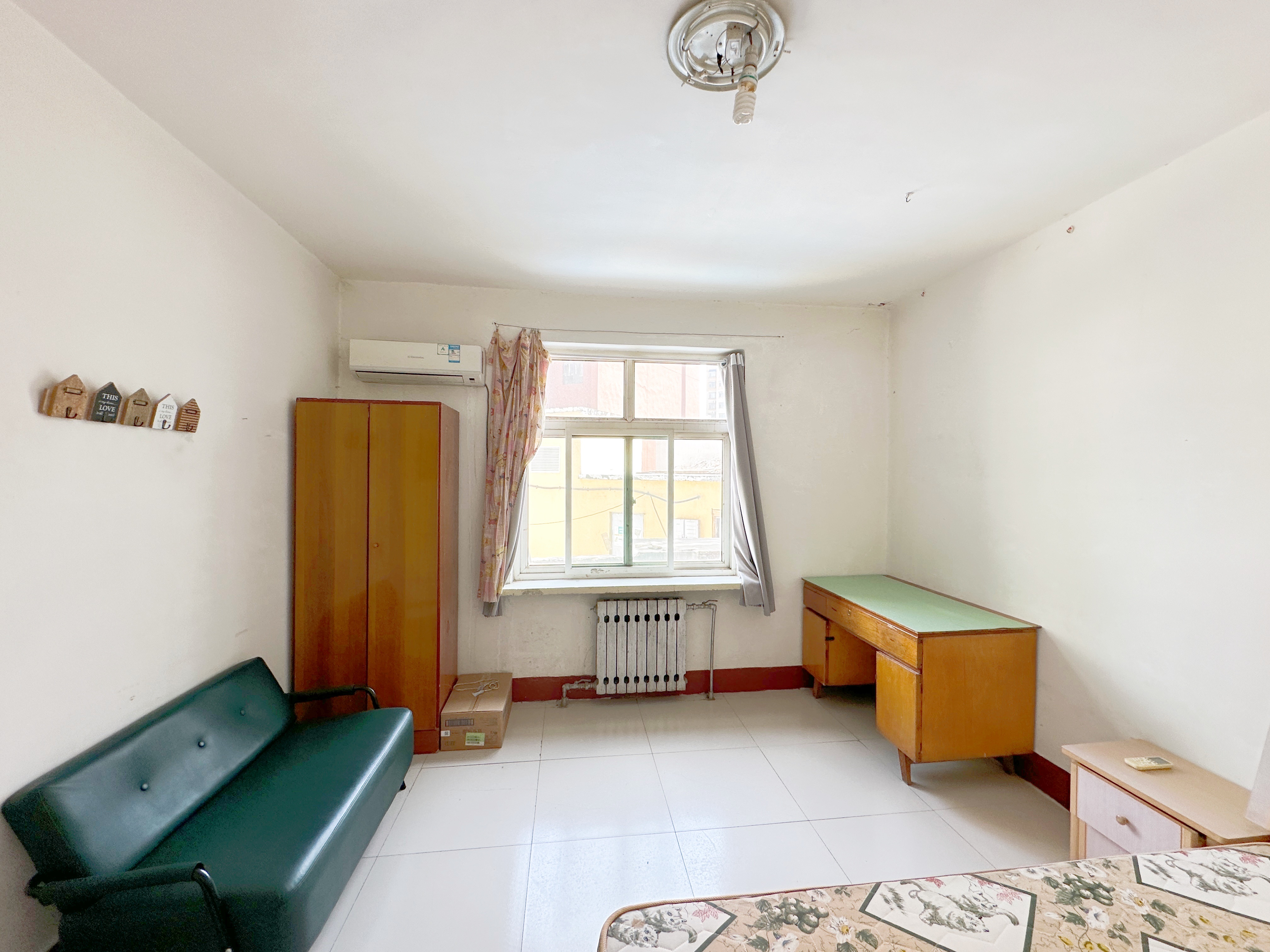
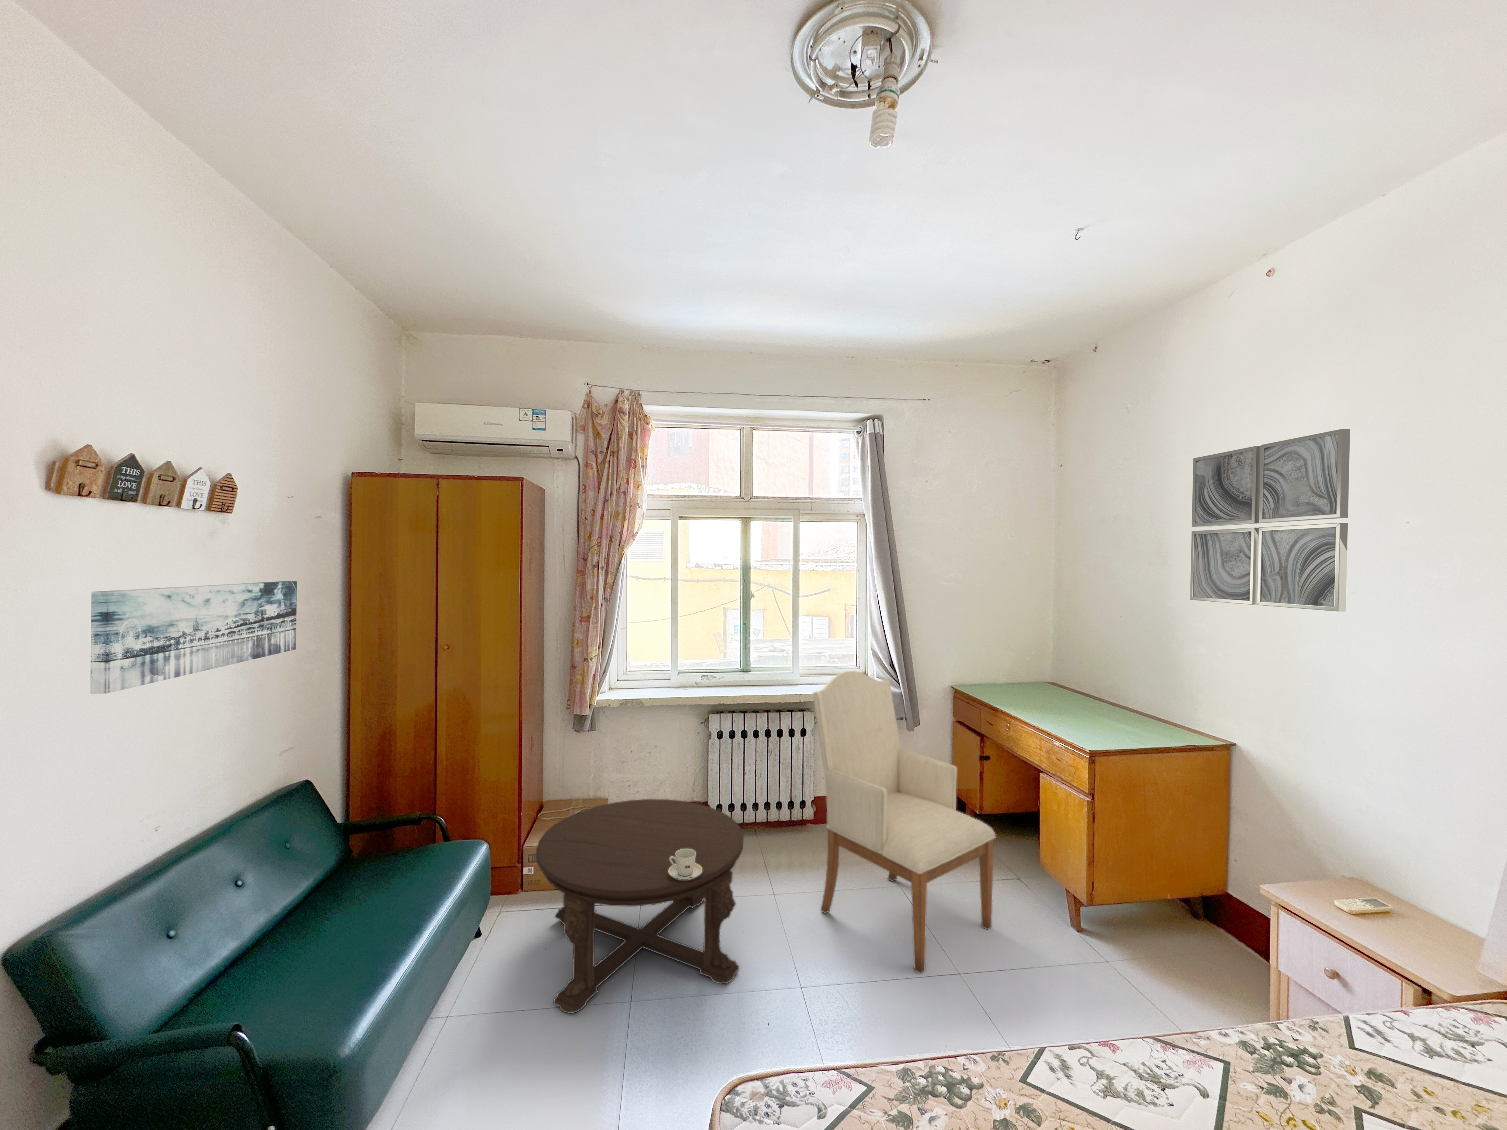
+ teacup [668,849,702,880]
+ chair [812,671,997,975]
+ wall art [90,580,297,694]
+ coffee table [535,799,744,1014]
+ wall art [1190,428,1350,612]
